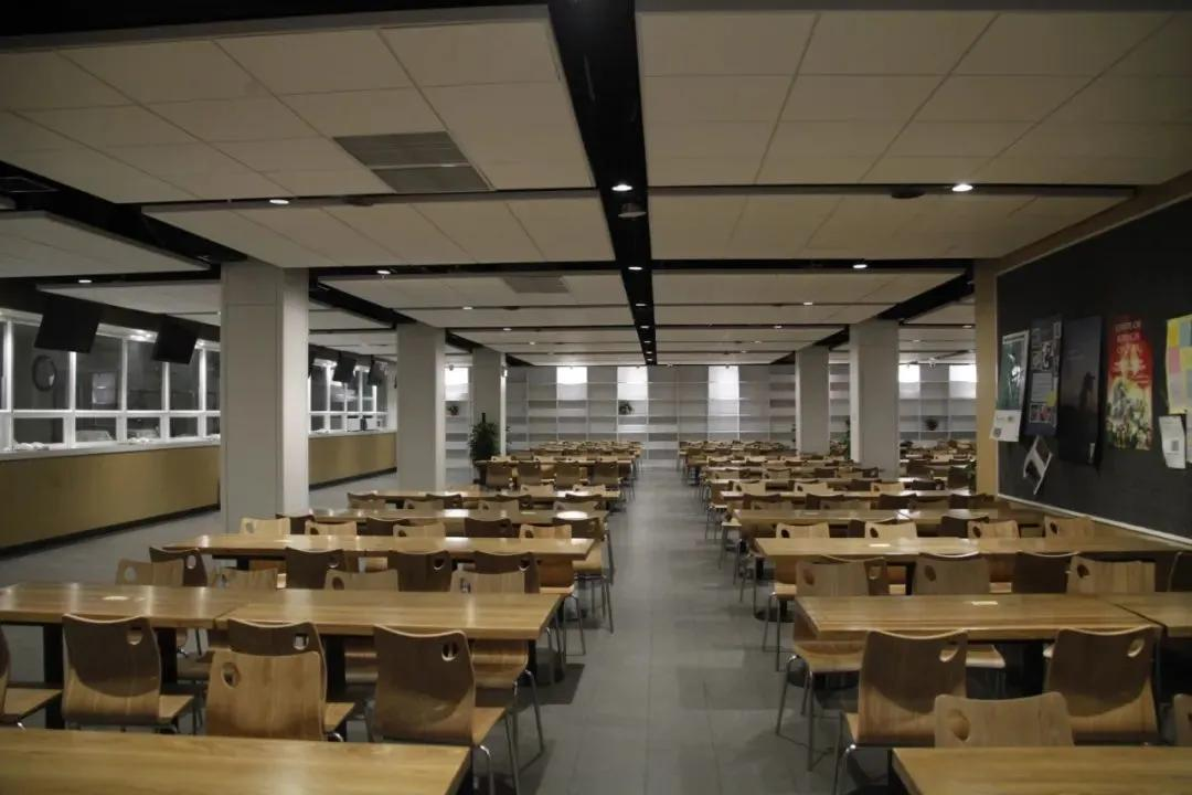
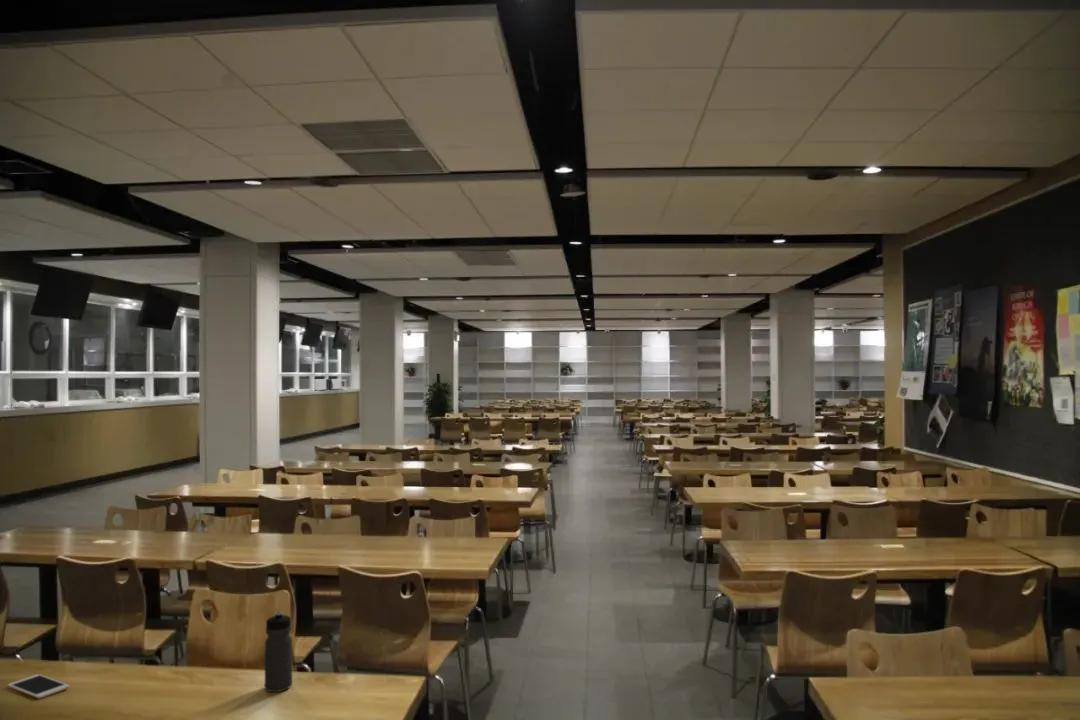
+ water bottle [264,611,293,693]
+ cell phone [6,673,71,700]
